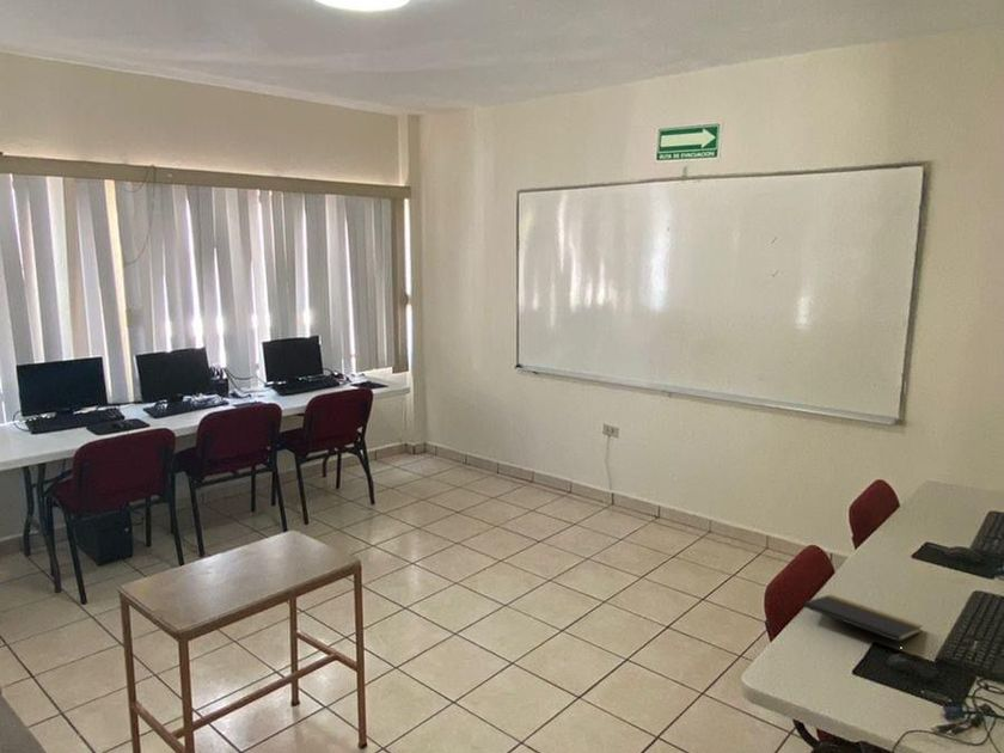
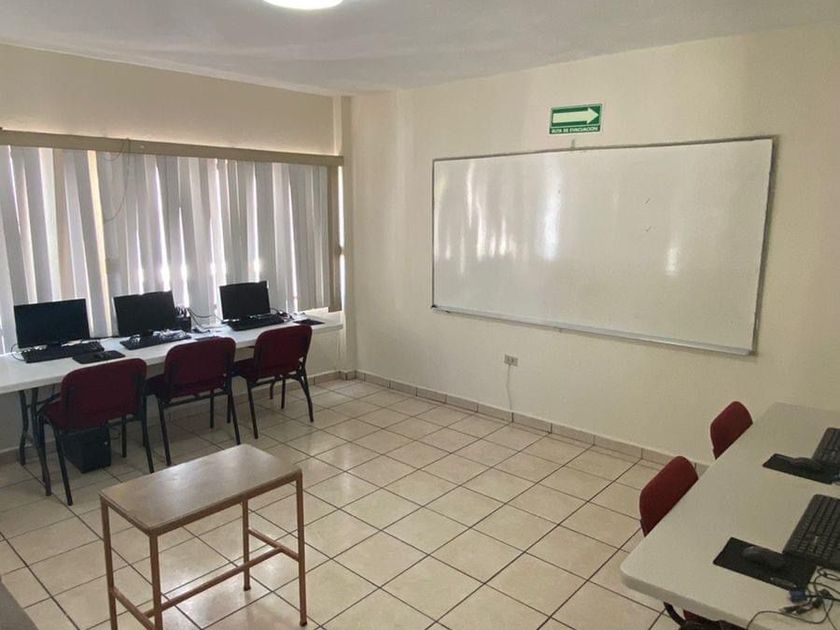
- notepad [802,594,924,655]
